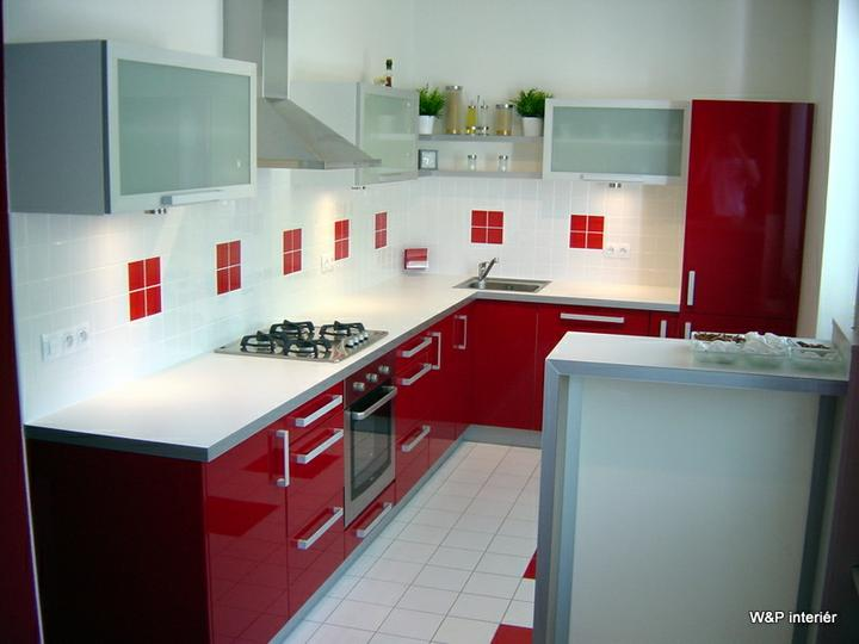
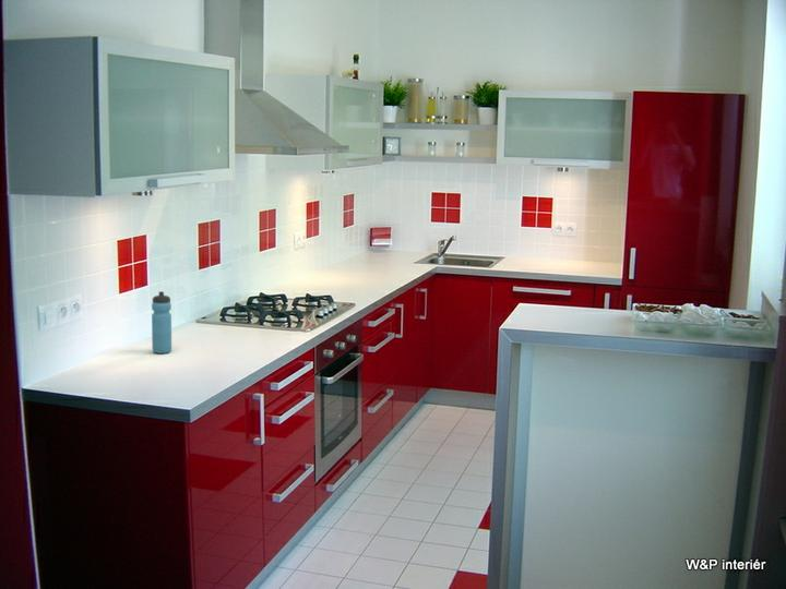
+ water bottle [151,290,172,354]
